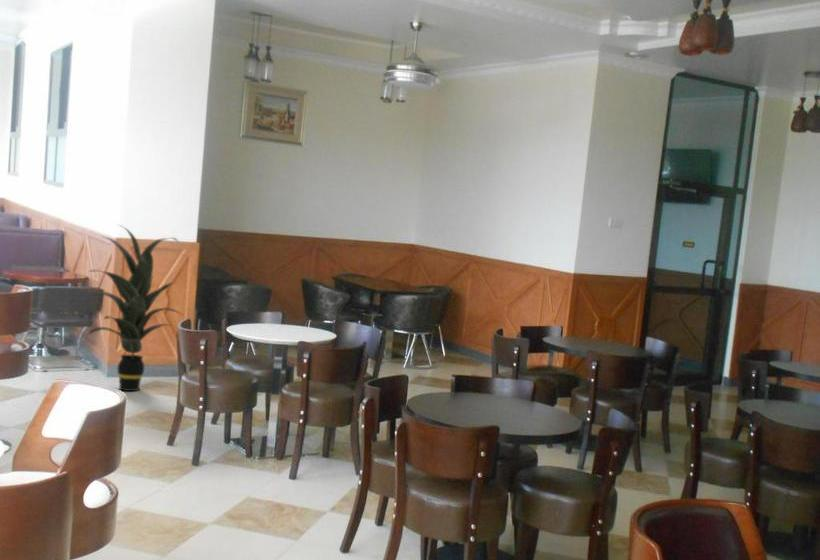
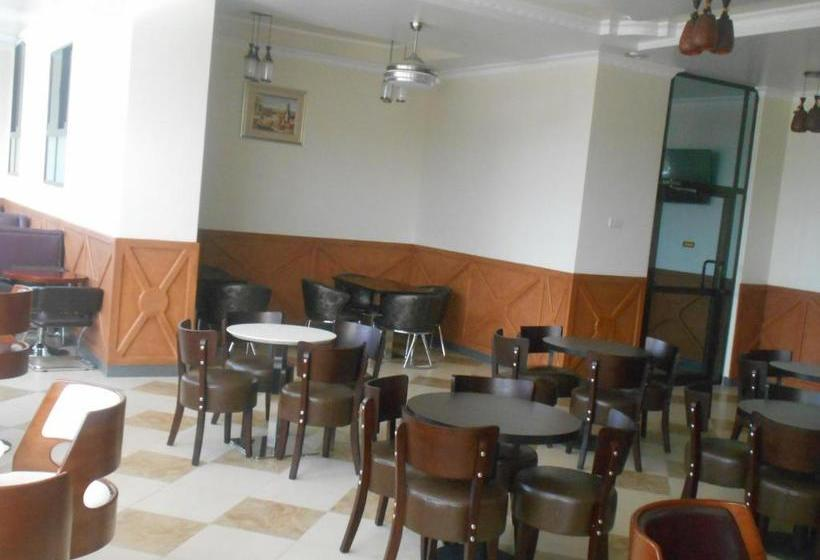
- indoor plant [86,224,184,392]
